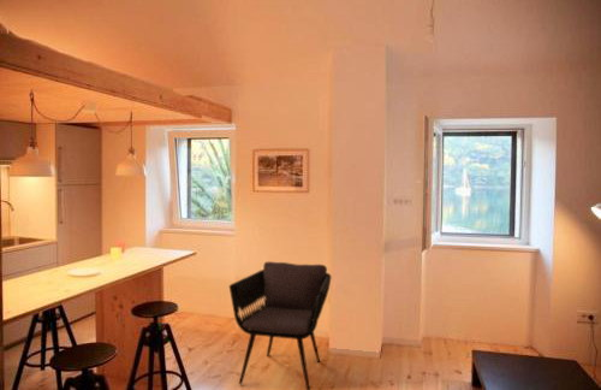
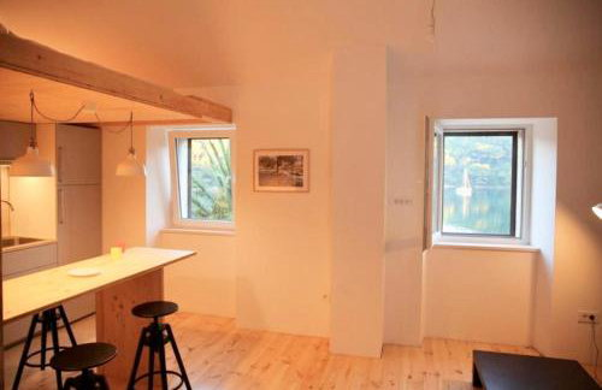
- armchair [228,260,333,390]
